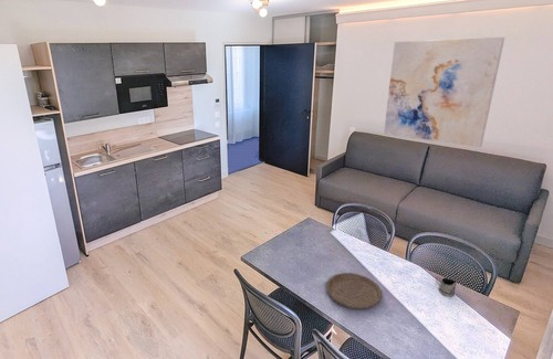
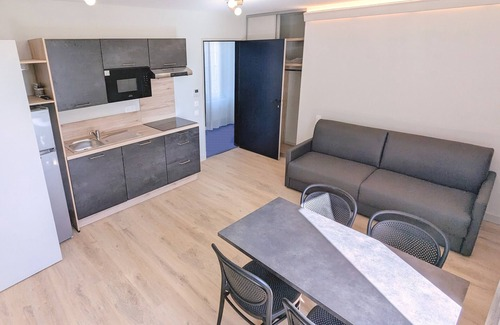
- wall art [383,36,505,148]
- plate [325,272,383,310]
- tea glass holder [435,275,458,297]
